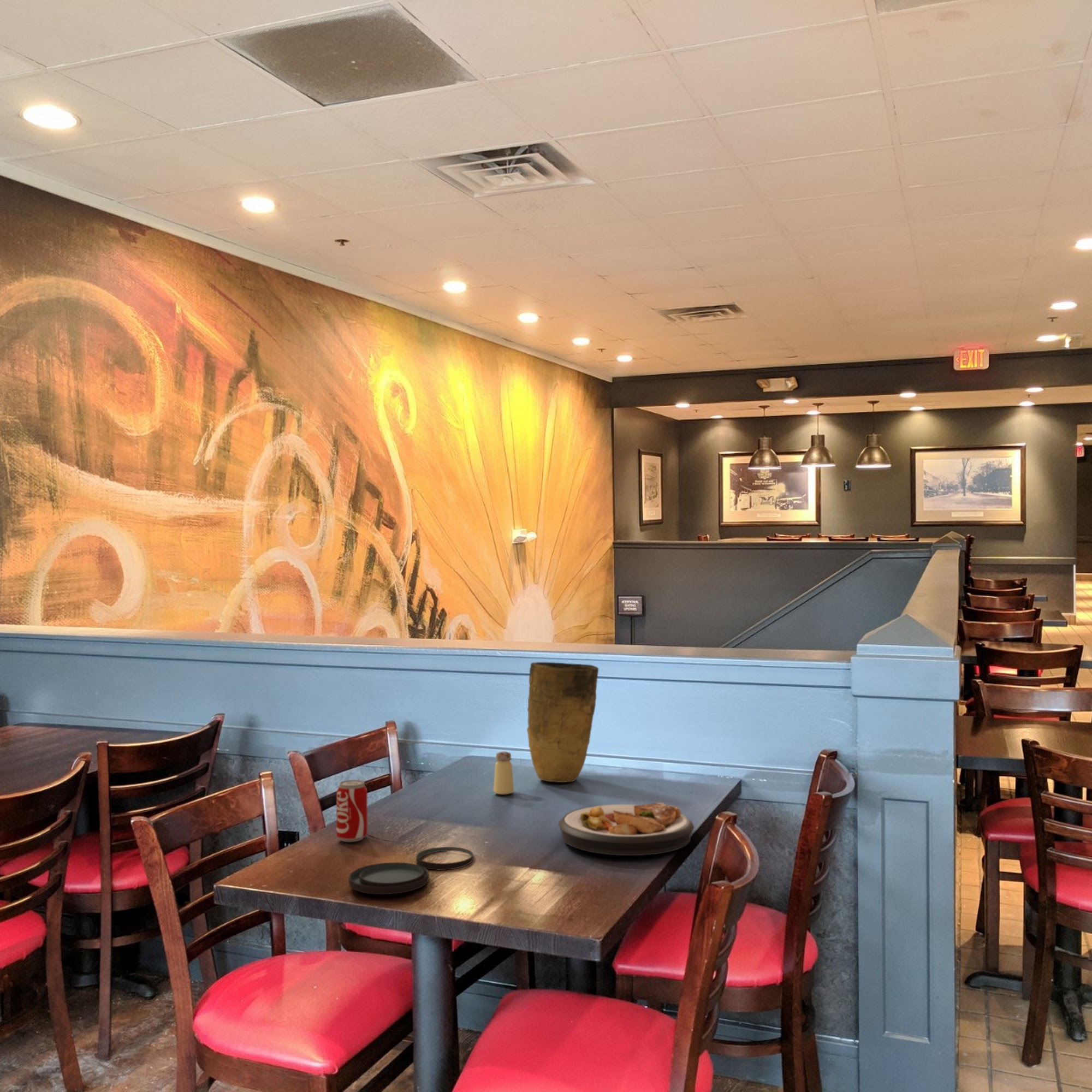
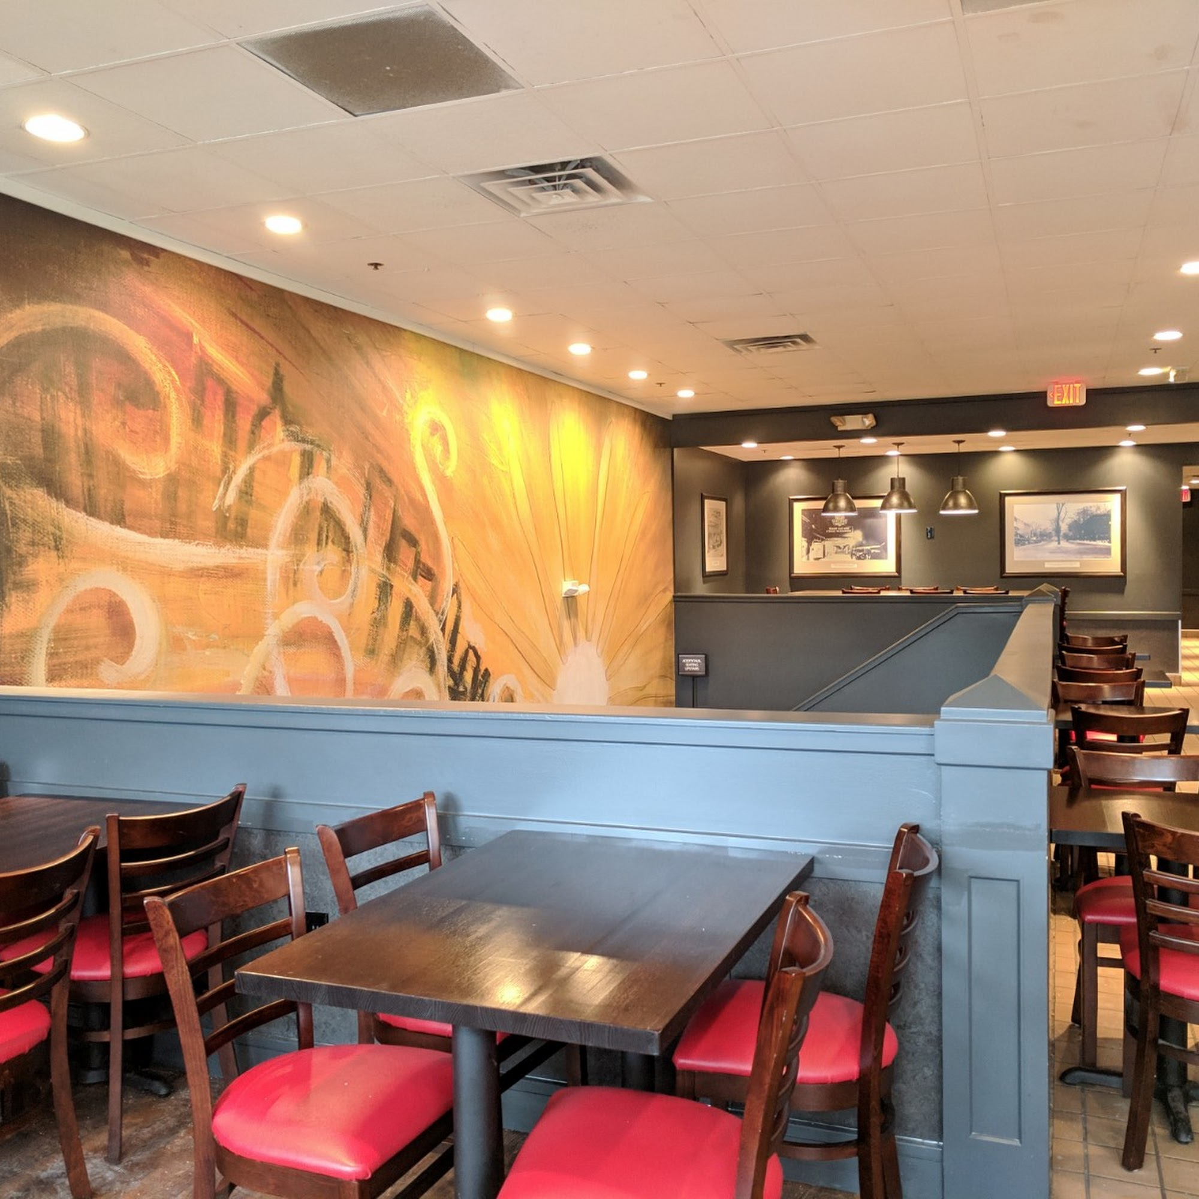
- plate [558,802,695,856]
- beverage can [336,780,368,842]
- saltshaker [493,751,514,795]
- vase [526,662,599,783]
- plate [348,846,474,895]
